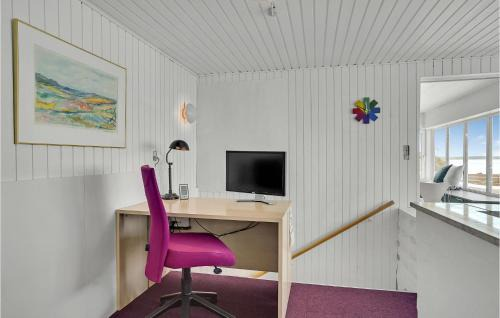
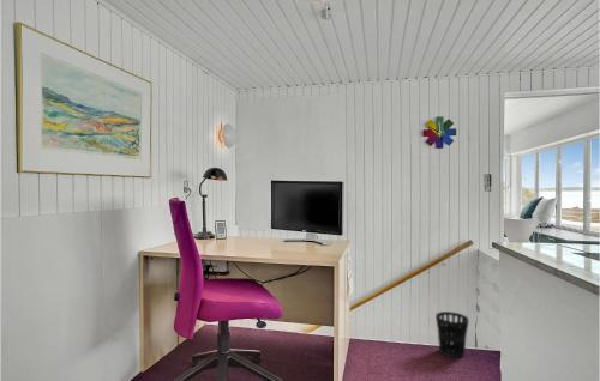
+ wastebasket [434,310,470,358]
